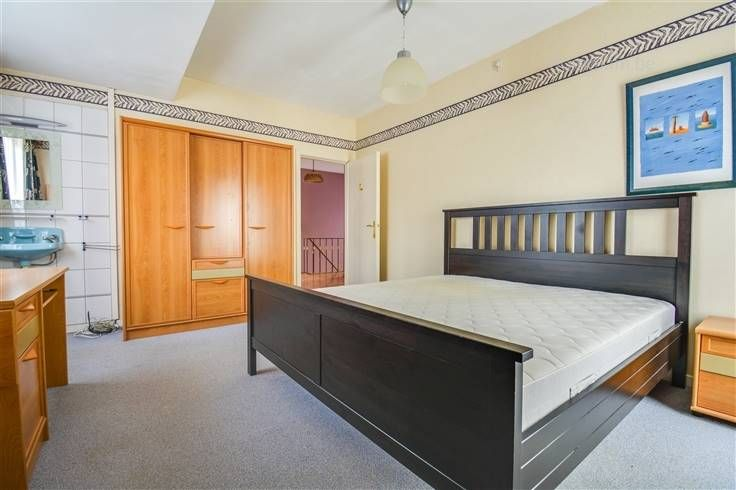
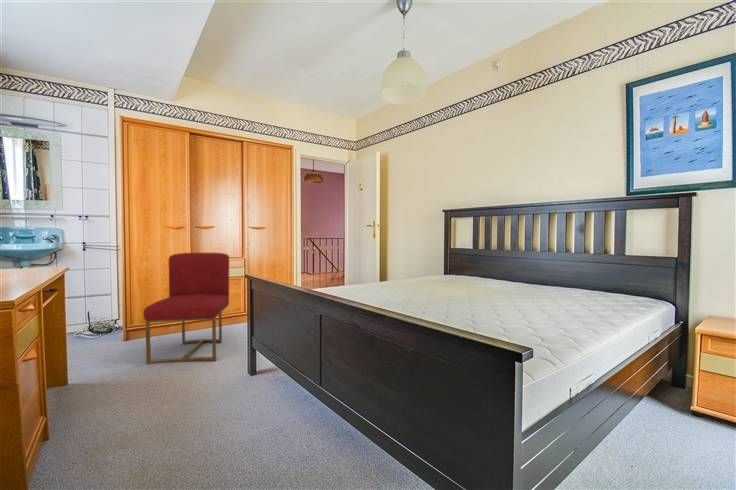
+ chair [143,252,230,365]
